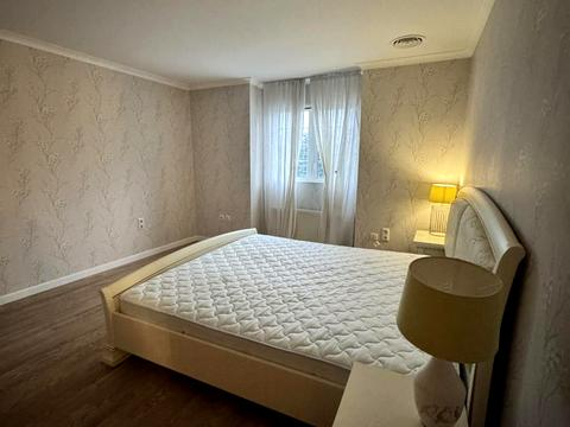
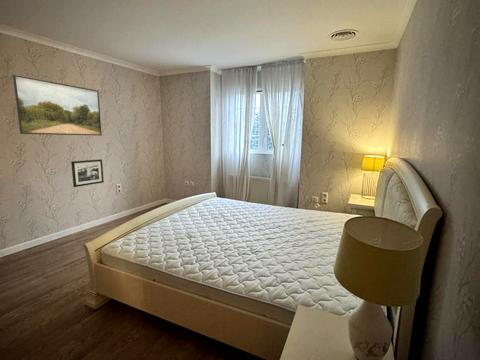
+ picture frame [70,158,105,188]
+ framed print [12,74,103,137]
